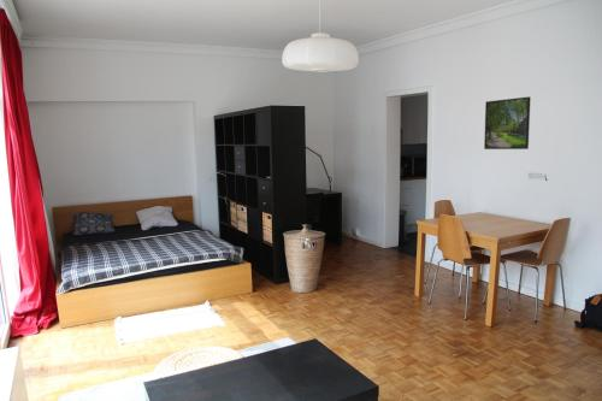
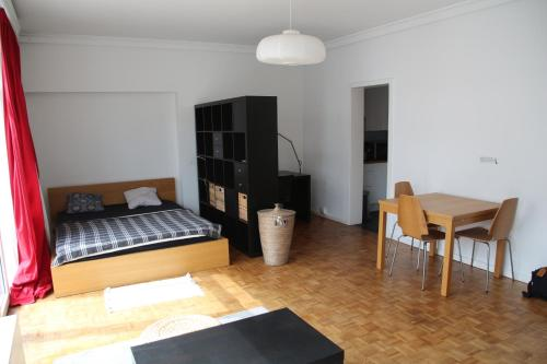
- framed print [483,95,532,151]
